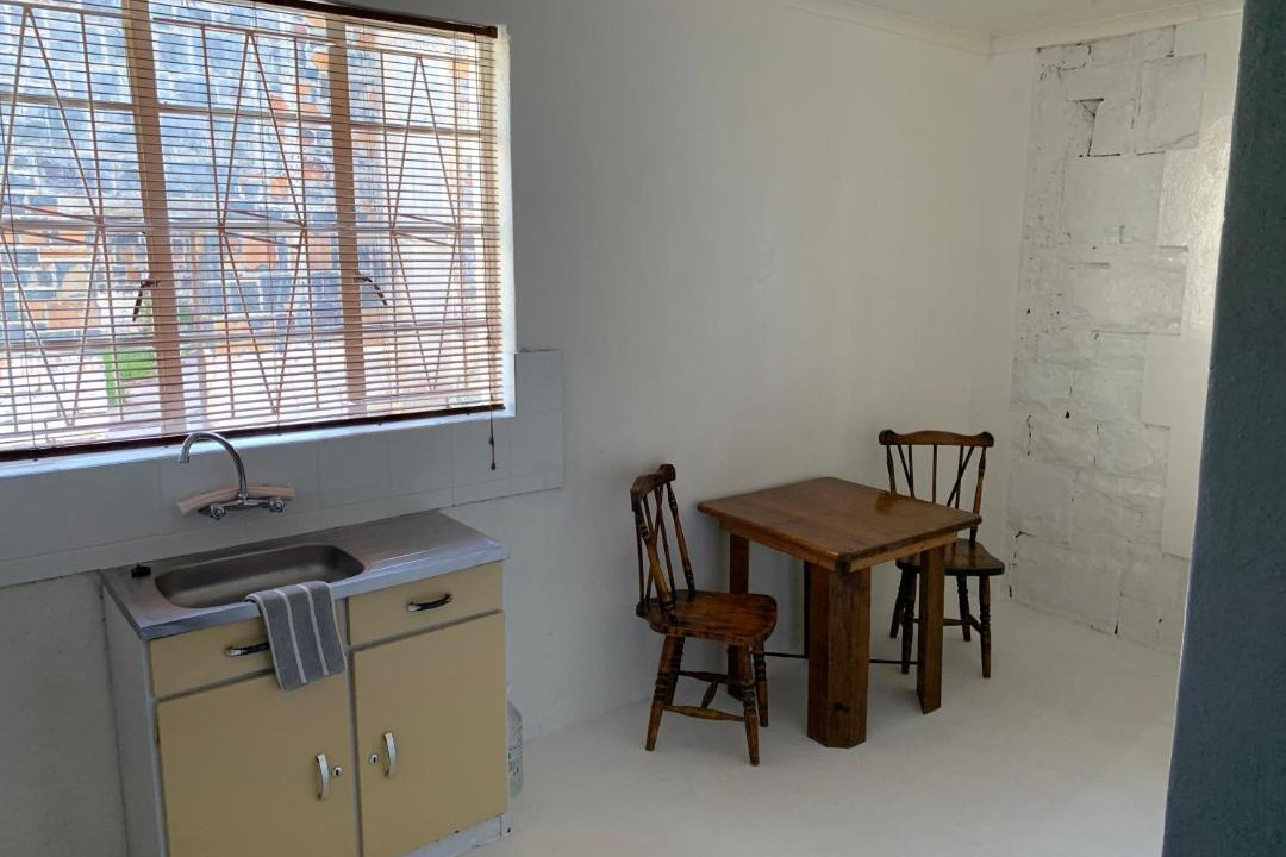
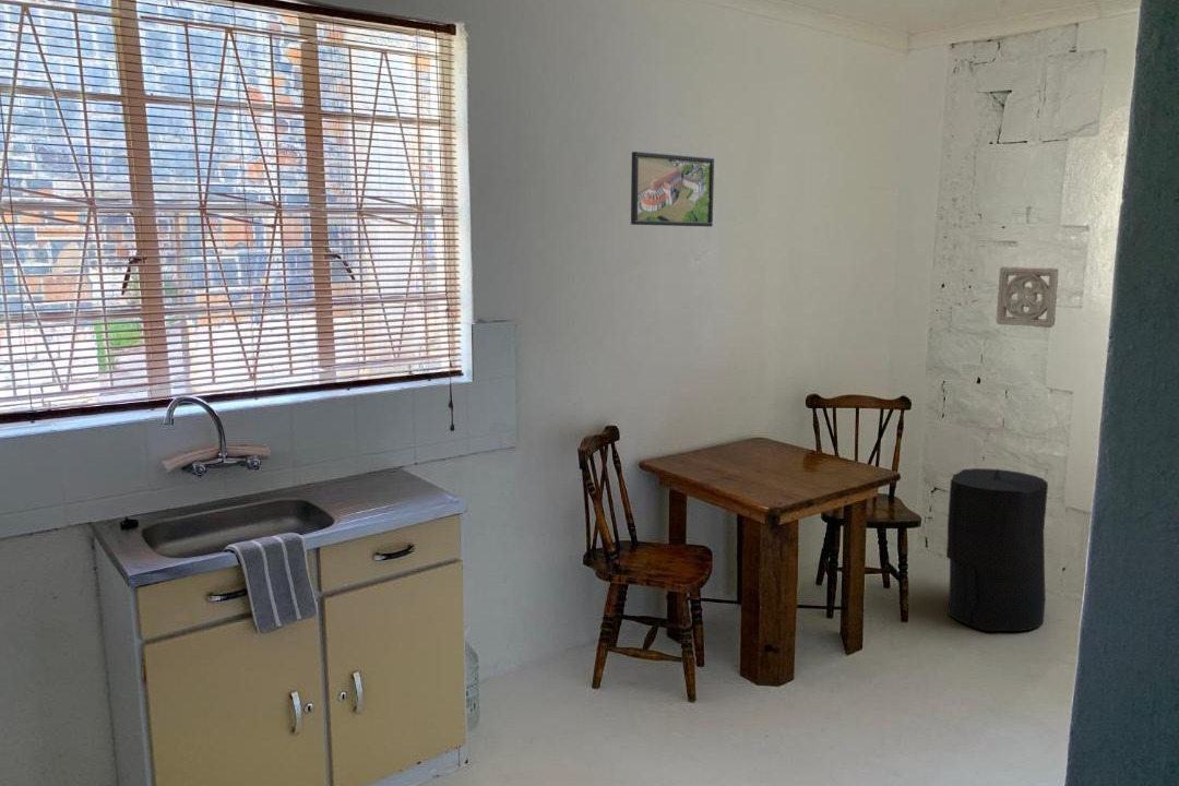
+ trash can [945,467,1049,632]
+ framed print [630,151,715,228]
+ wall ornament [996,265,1059,330]
